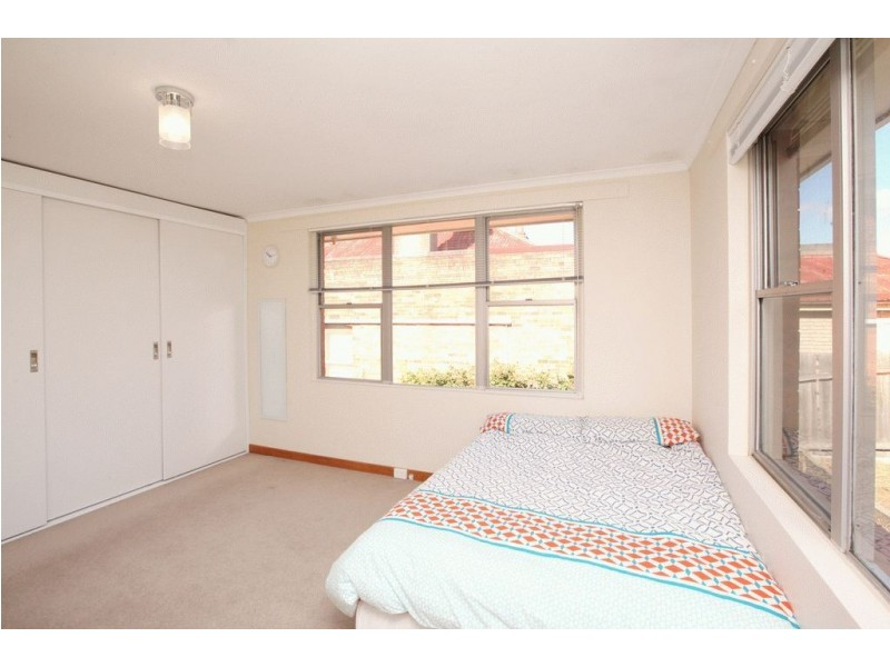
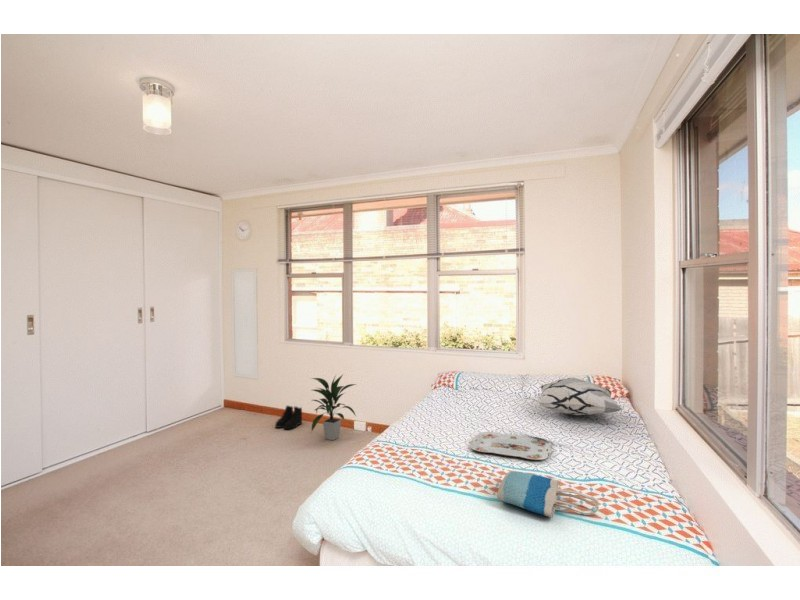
+ serving tray [469,431,553,461]
+ decorative pillow [537,377,624,416]
+ boots [274,405,303,430]
+ tote bag [496,471,600,518]
+ indoor plant [310,374,357,441]
